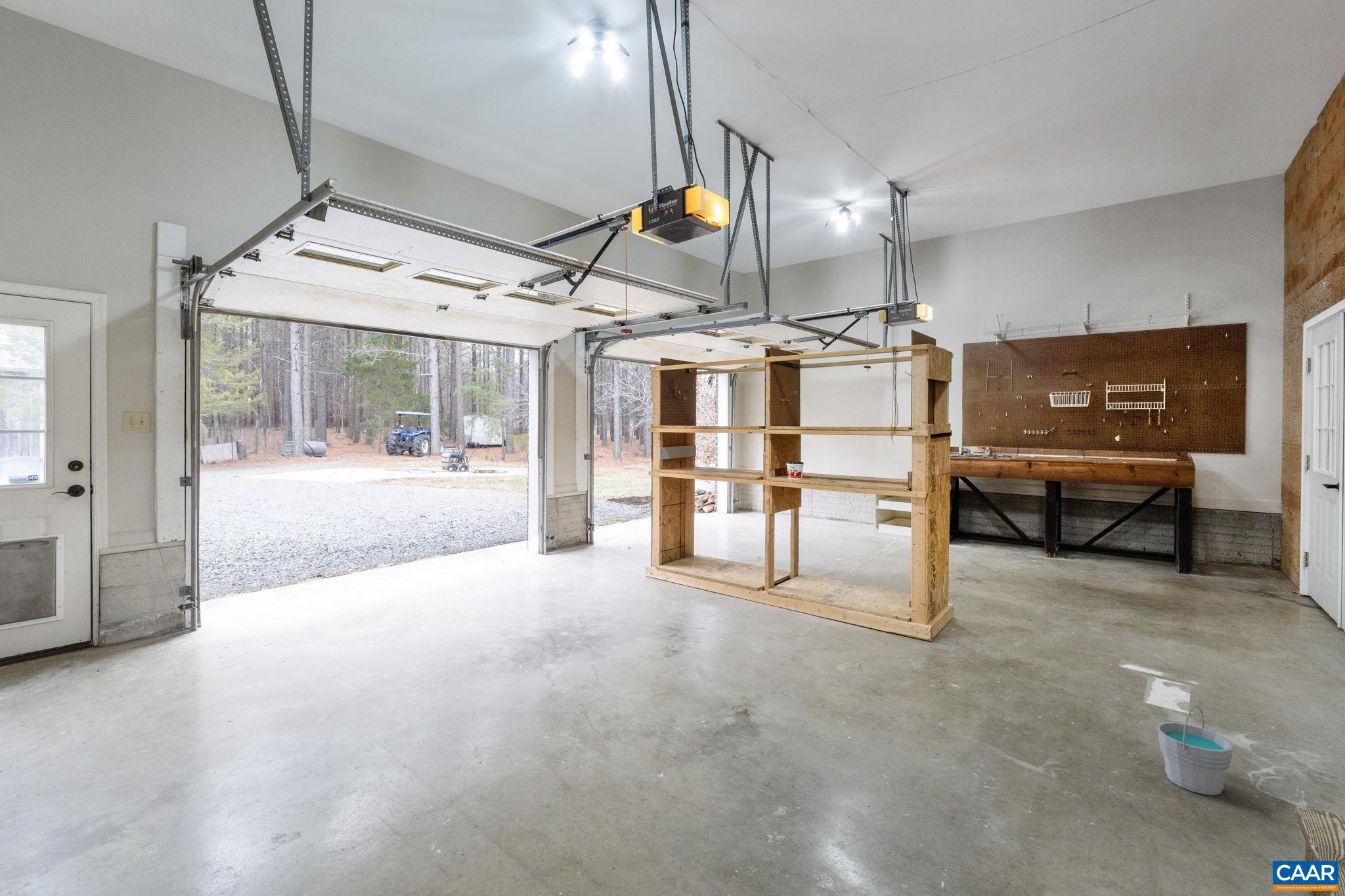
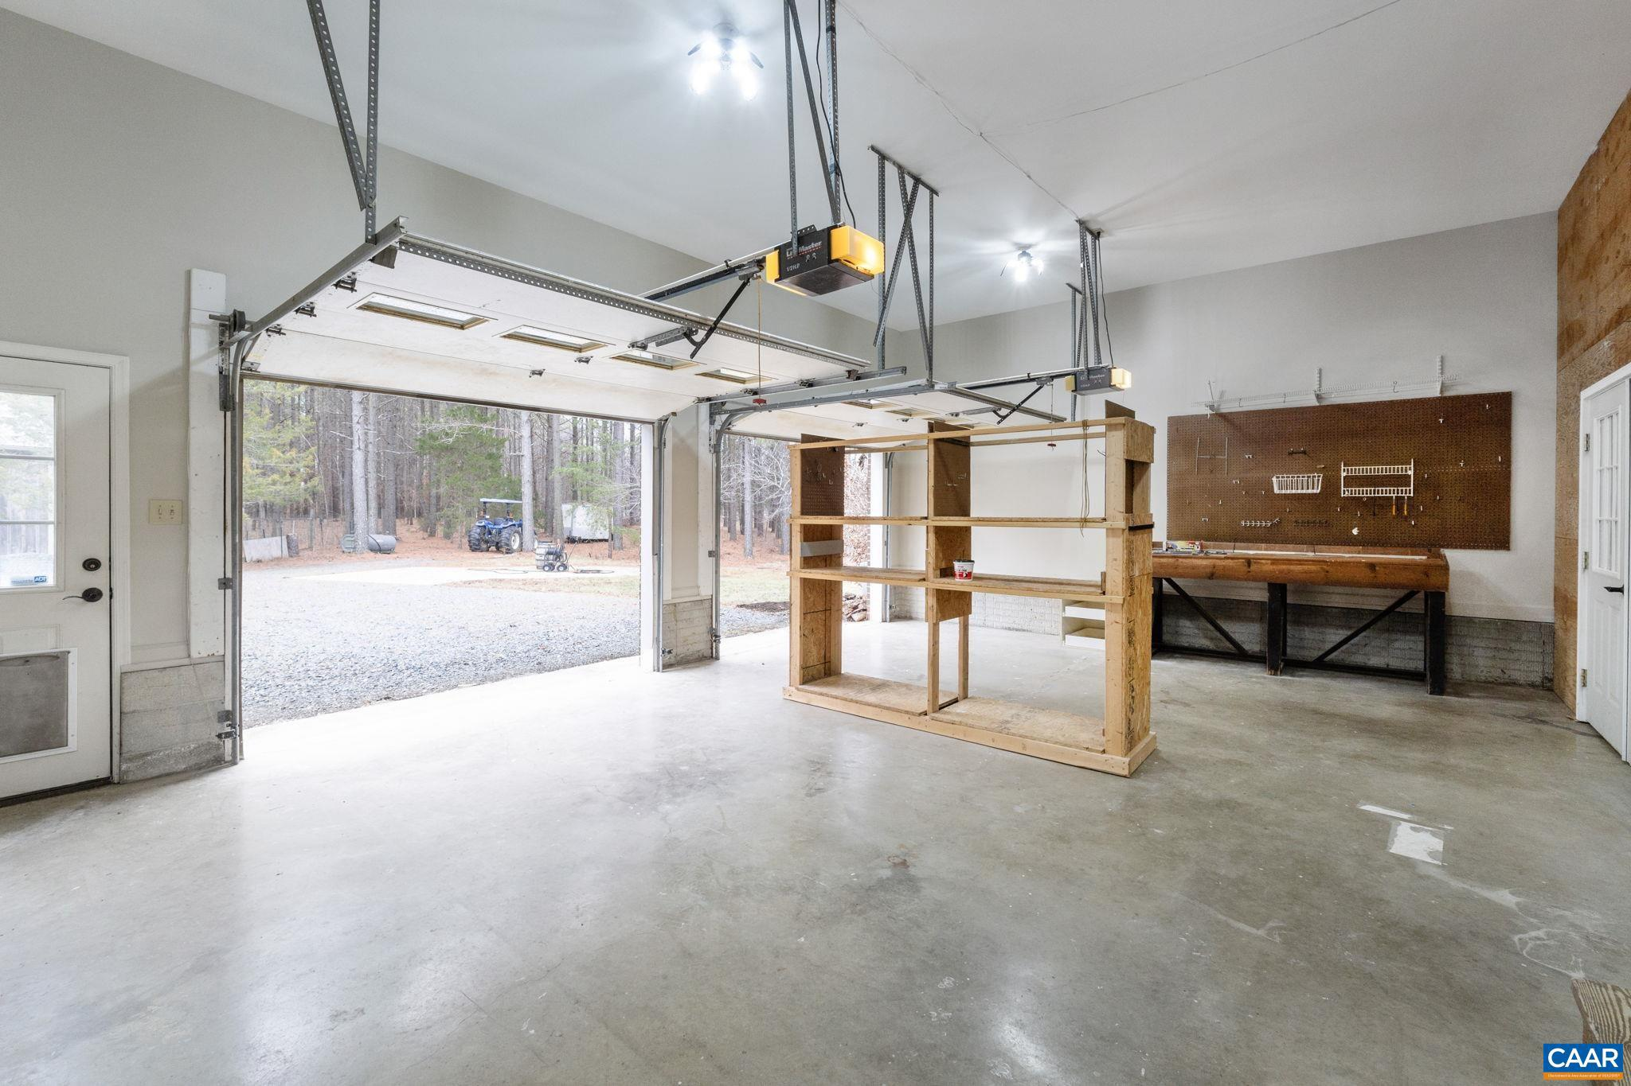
- bucket [1156,705,1235,796]
